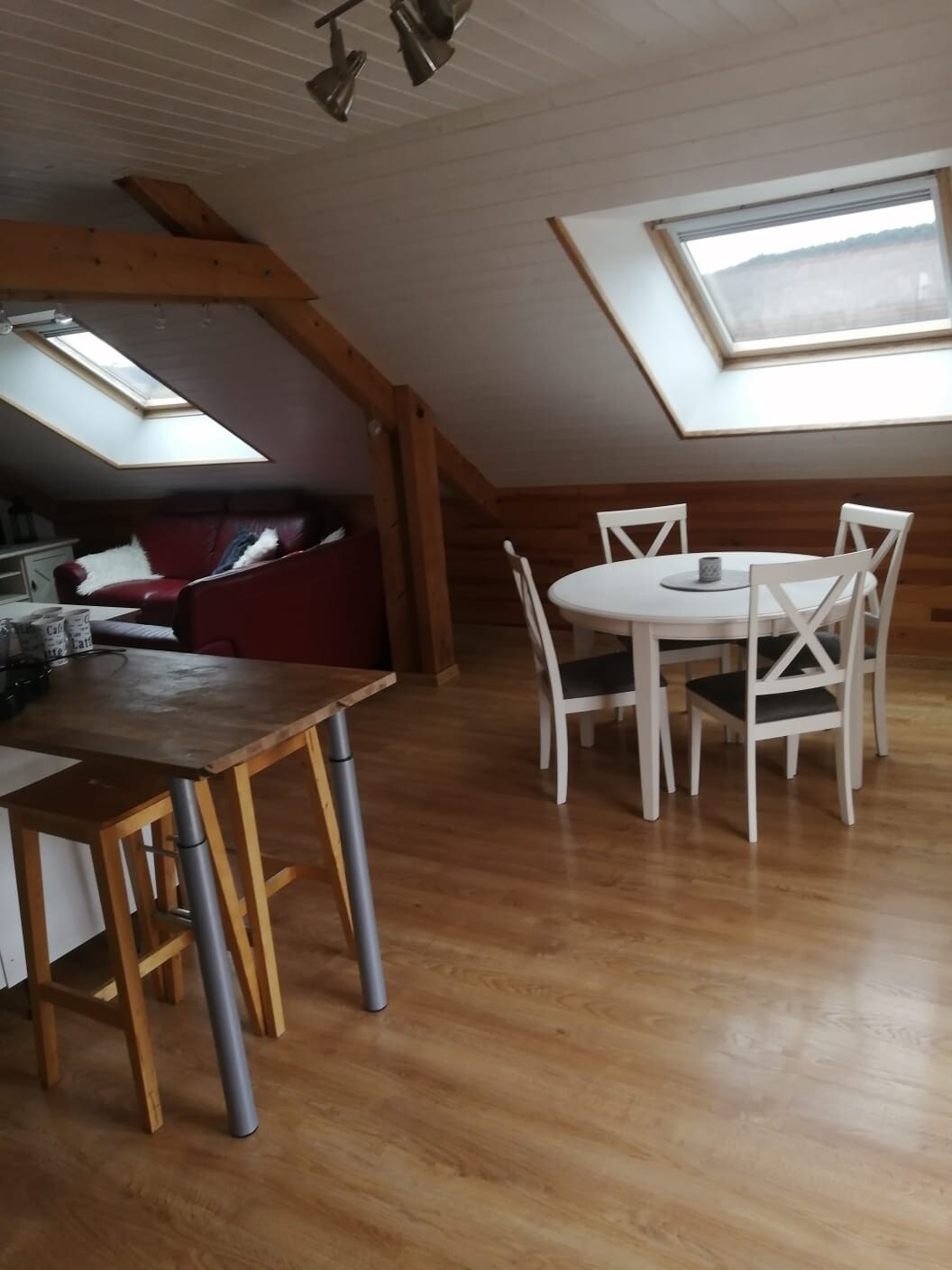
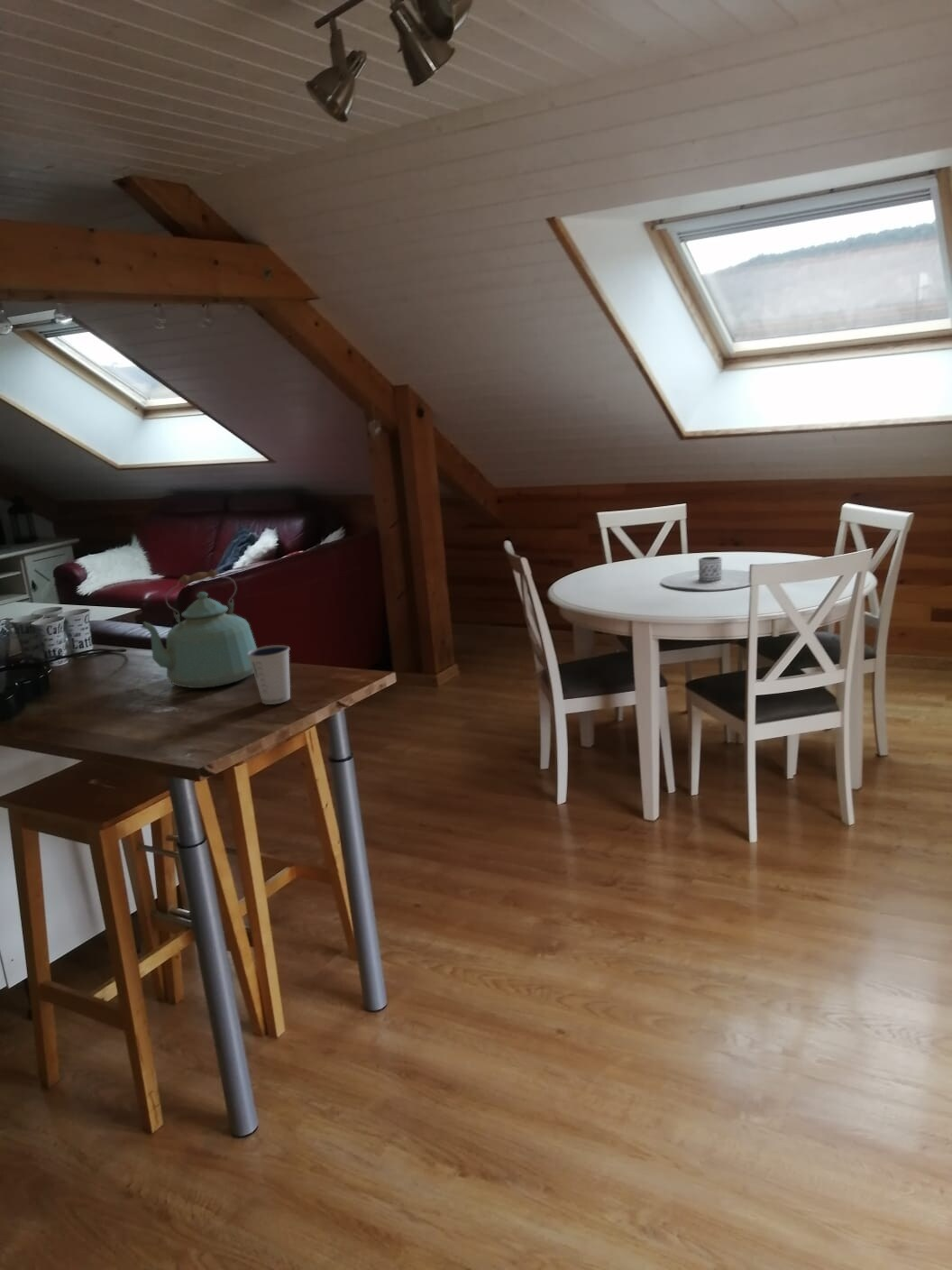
+ kettle [140,568,258,689]
+ dixie cup [248,644,291,705]
